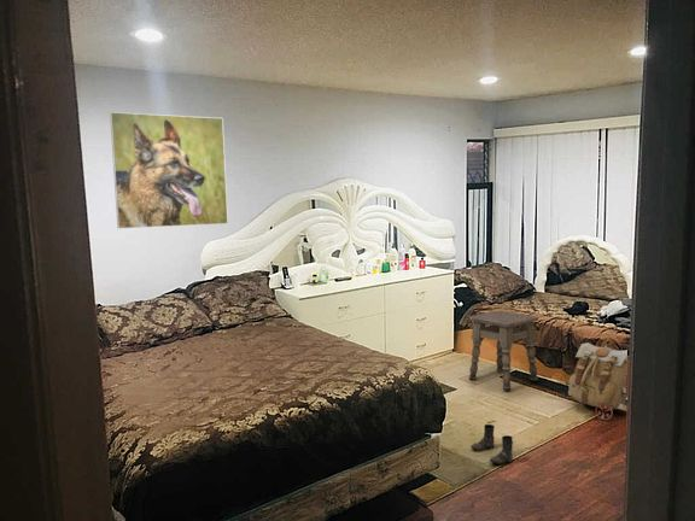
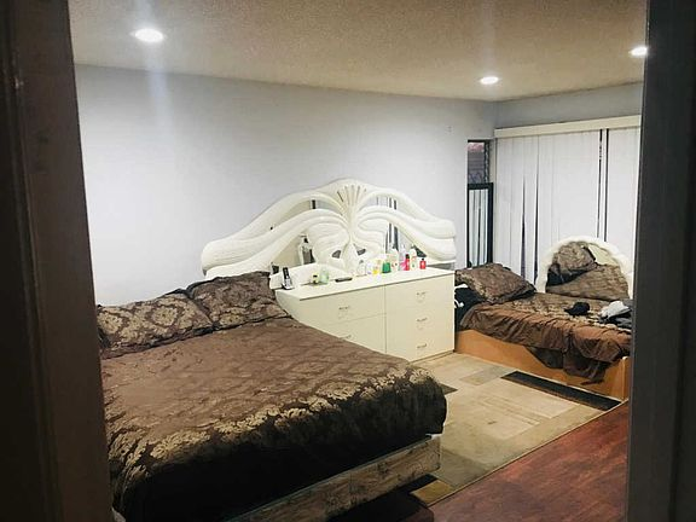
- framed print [109,111,229,230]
- boots [471,423,514,466]
- side table [468,310,539,392]
- backpack [567,341,629,421]
